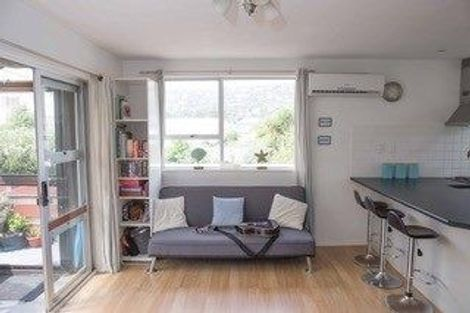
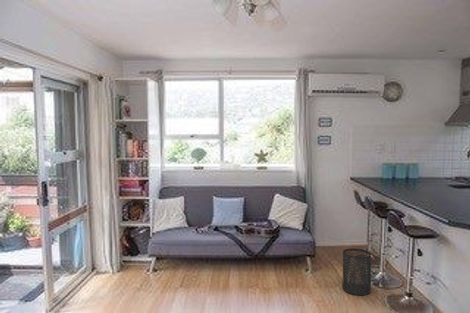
+ trash can [342,247,372,296]
